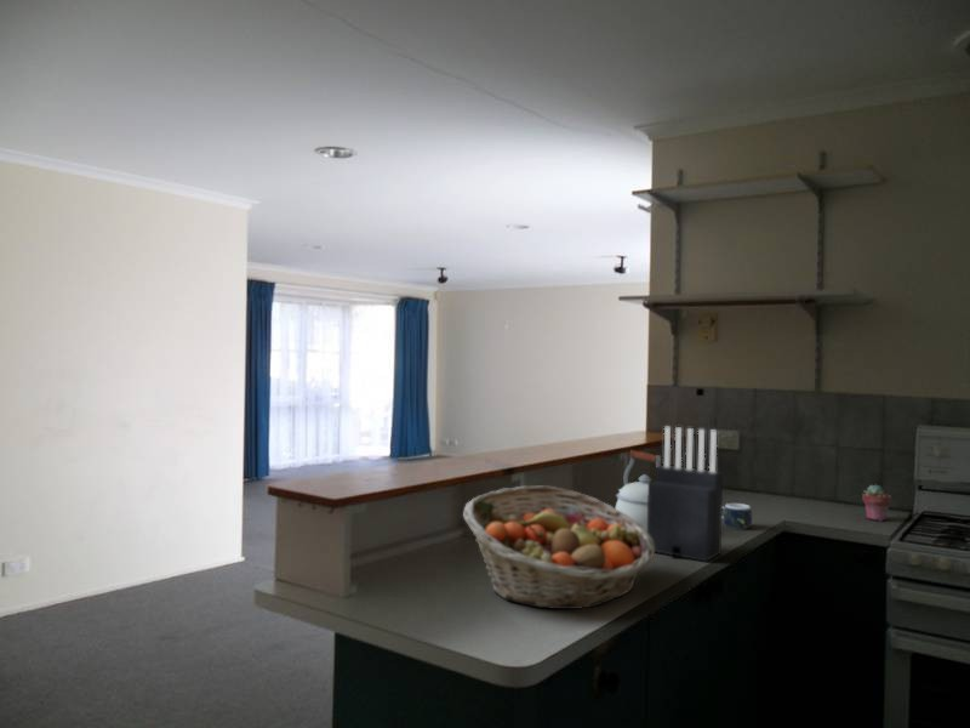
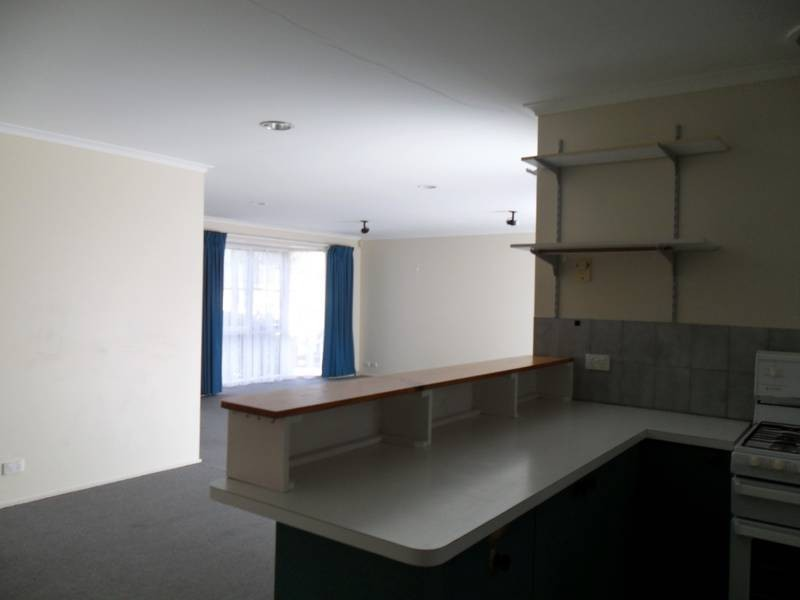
- potted succulent [861,483,892,522]
- mug [721,502,753,530]
- fruit basket [462,484,656,610]
- knife block [647,426,724,563]
- kettle [615,449,663,531]
